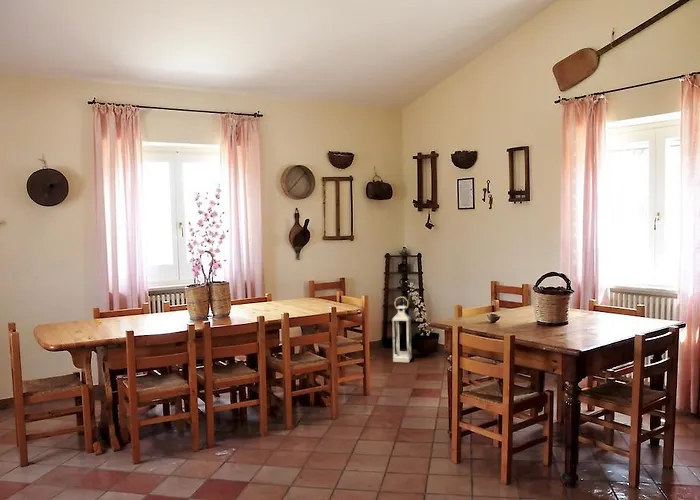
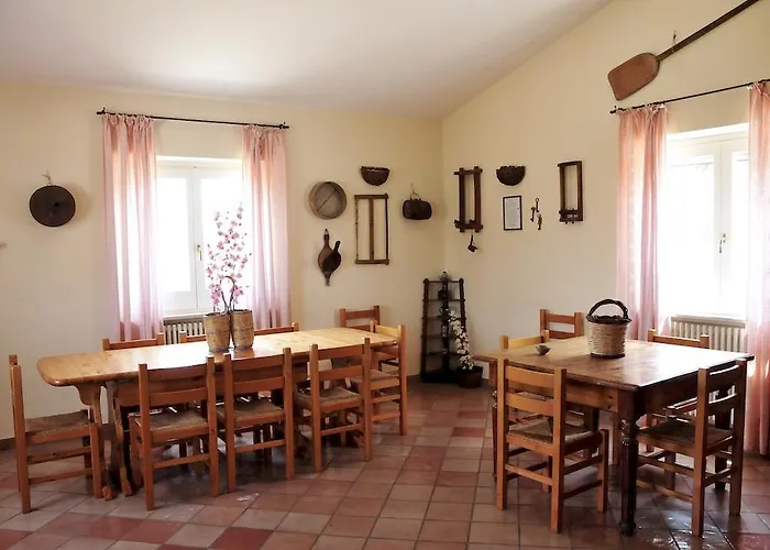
- lantern [391,296,413,363]
